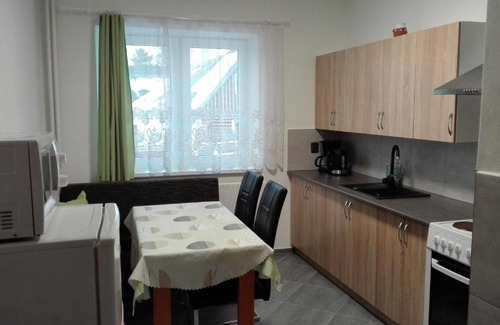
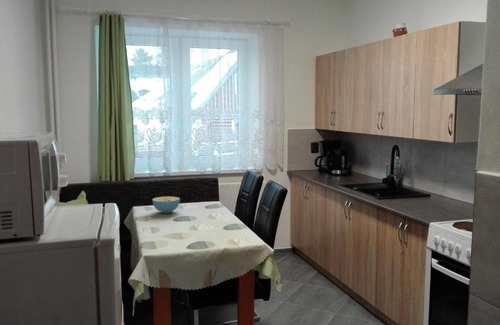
+ cereal bowl [152,196,181,214]
